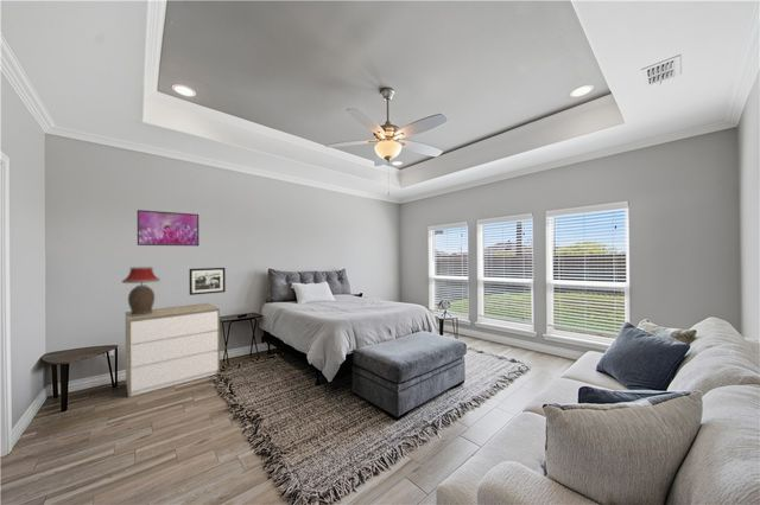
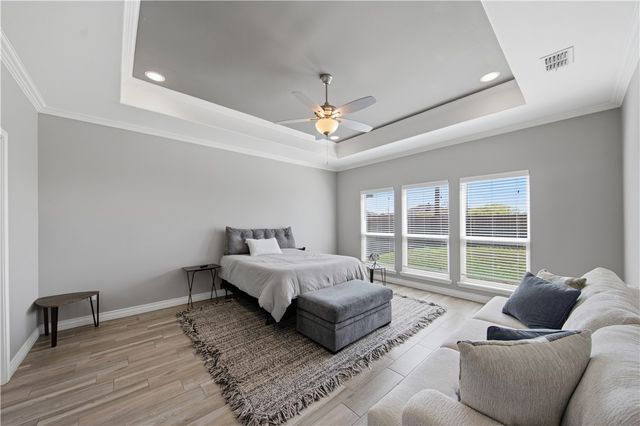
- dresser [125,302,221,398]
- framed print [137,209,200,247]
- table lamp [121,266,162,315]
- picture frame [189,267,227,296]
